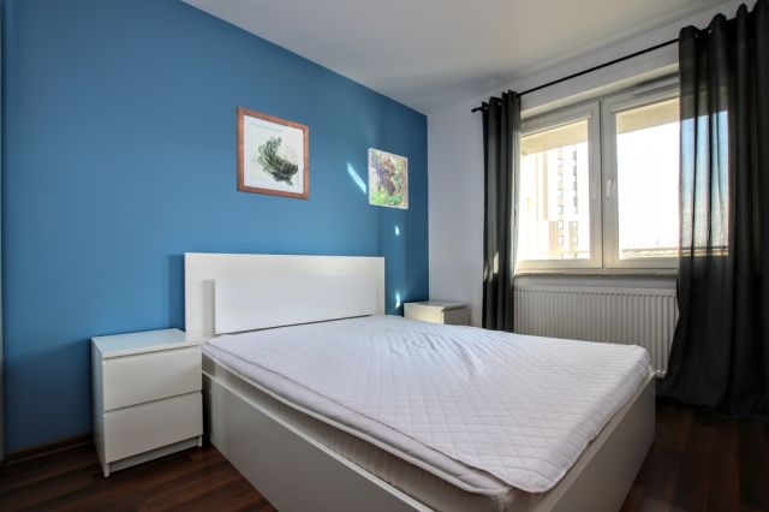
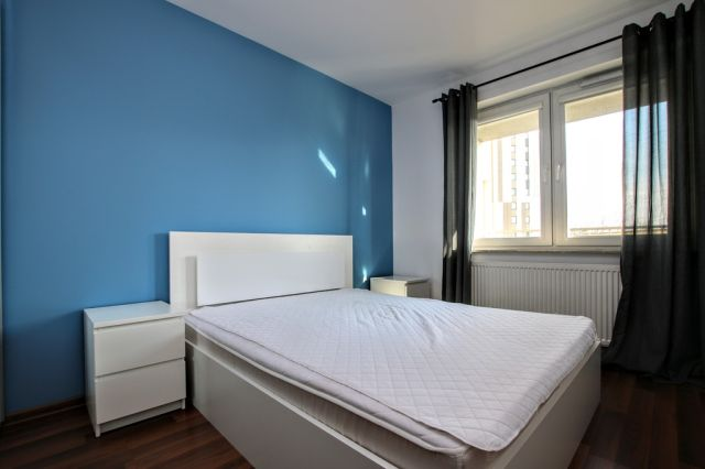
- wall art [236,105,310,201]
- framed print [366,147,409,210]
